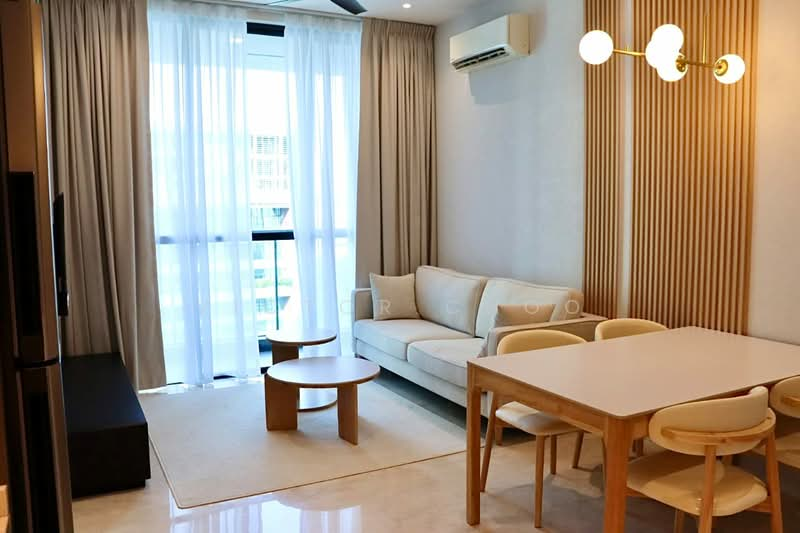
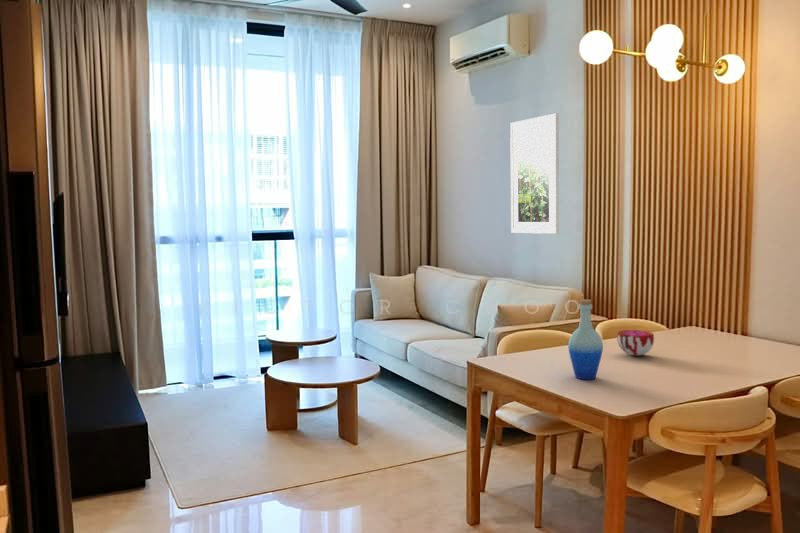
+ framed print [509,112,560,235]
+ decorative bowl [616,329,655,357]
+ bottle [567,299,604,380]
